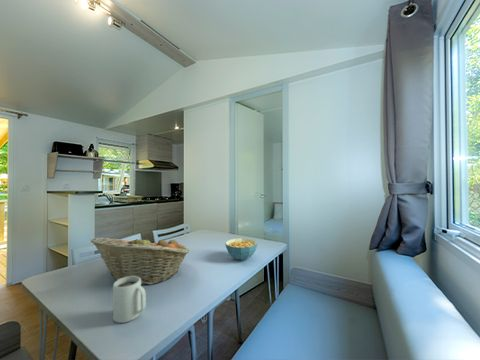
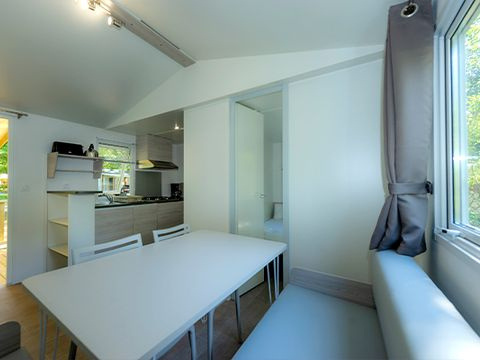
- cereal bowl [224,237,259,261]
- fruit basket [90,234,191,286]
- mug [112,276,147,324]
